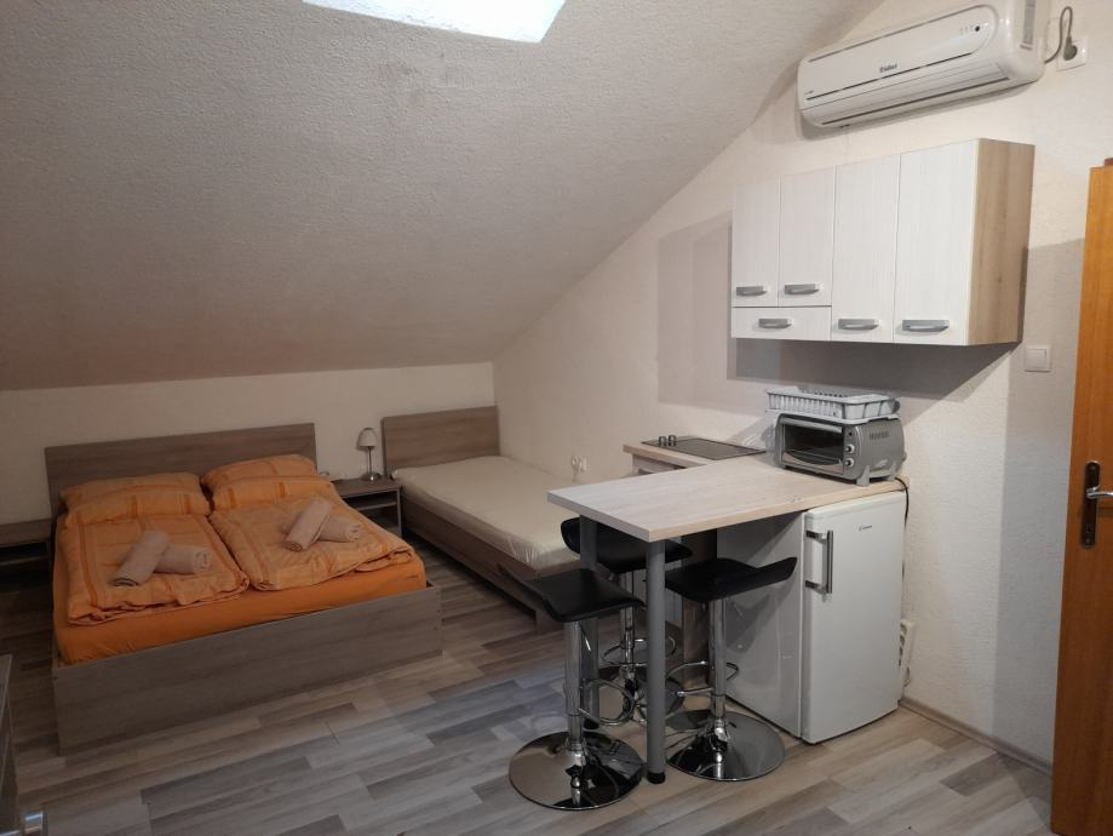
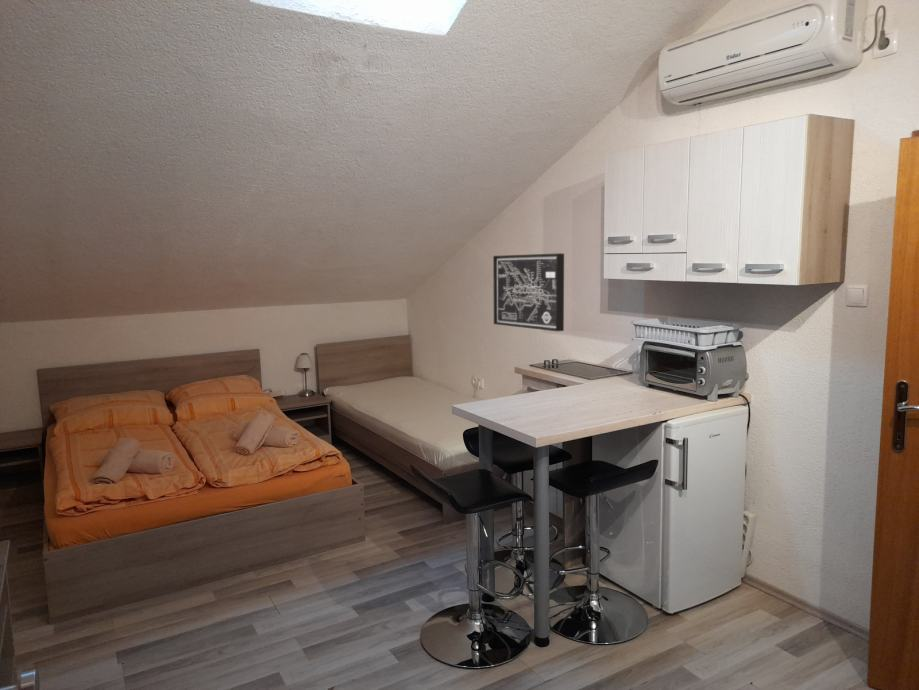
+ wall art [492,252,565,332]
